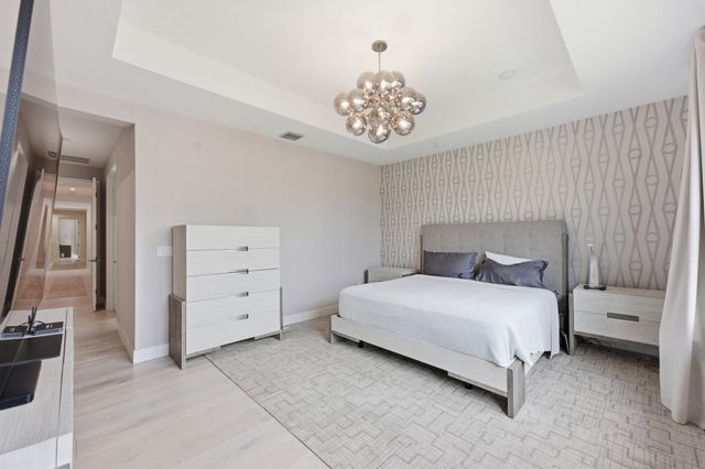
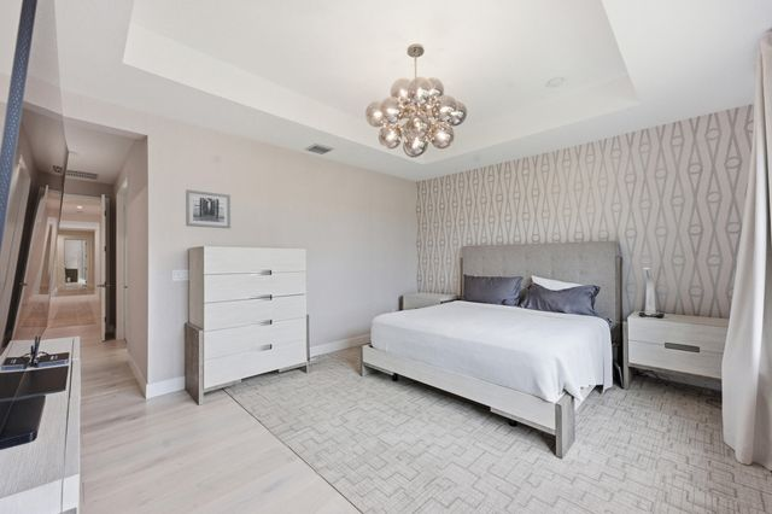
+ wall art [185,188,232,229]
